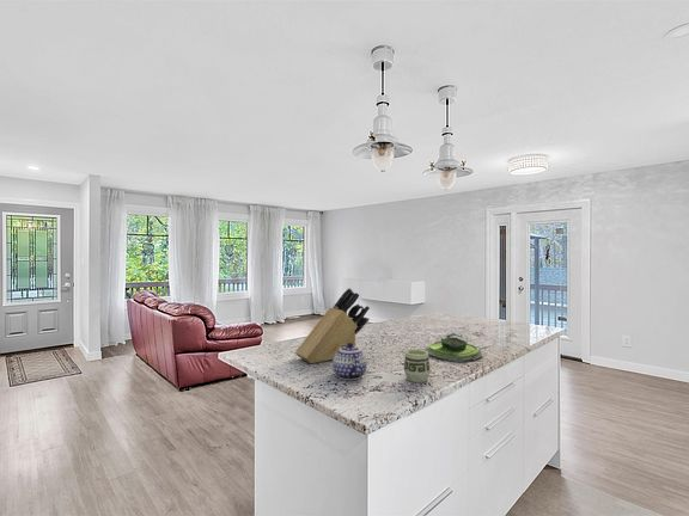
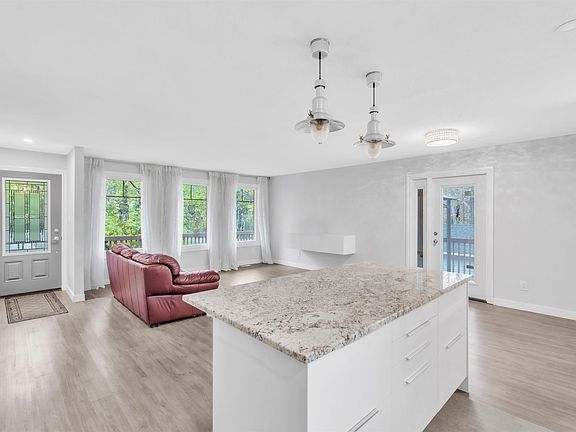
- knife block [294,287,371,364]
- teapot [331,343,368,381]
- cup [403,349,432,383]
- plant pot [423,332,483,363]
